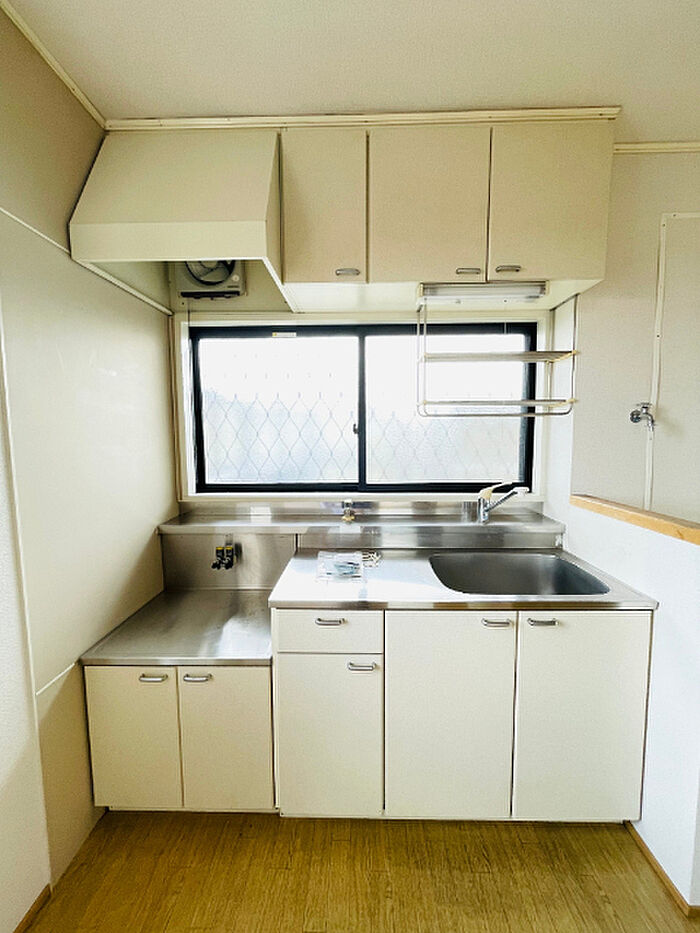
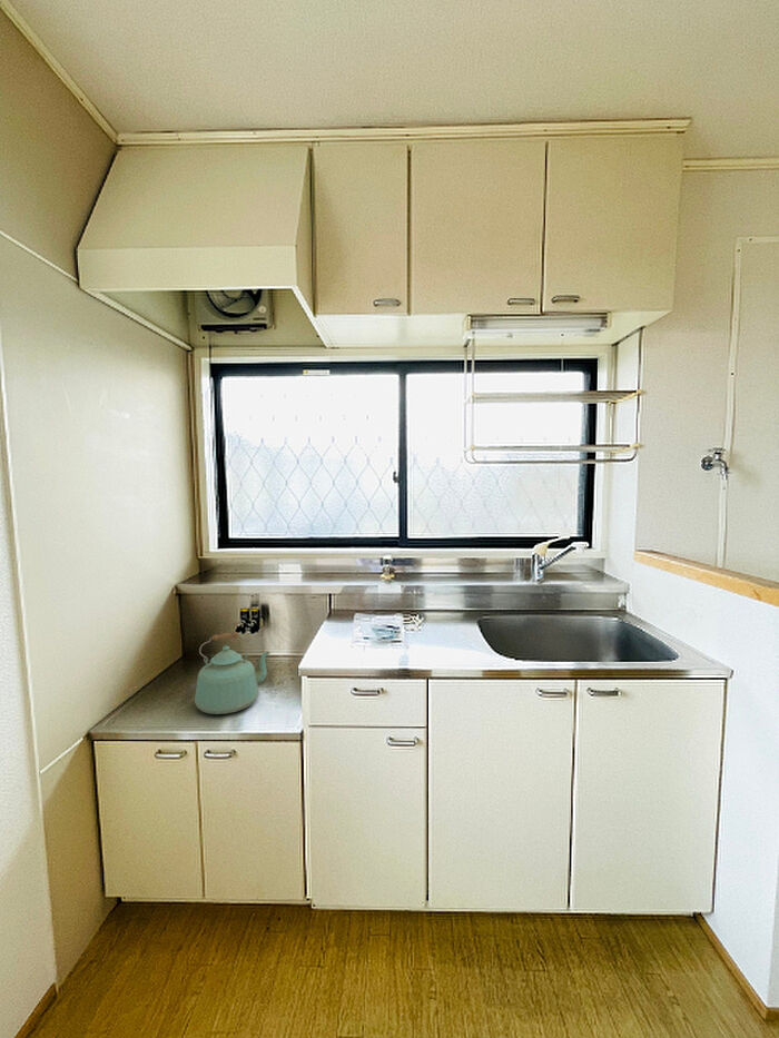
+ kettle [194,631,272,715]
